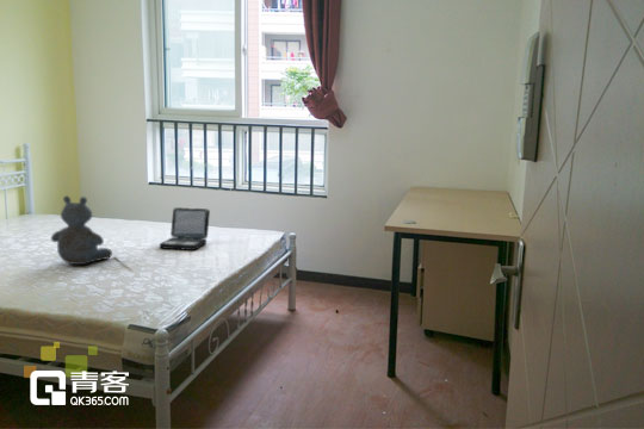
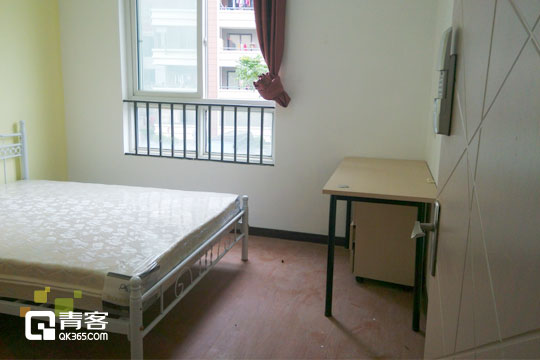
- stuffed bear [50,194,113,266]
- laptop [159,206,211,251]
